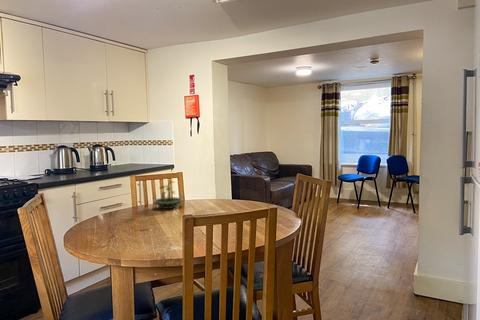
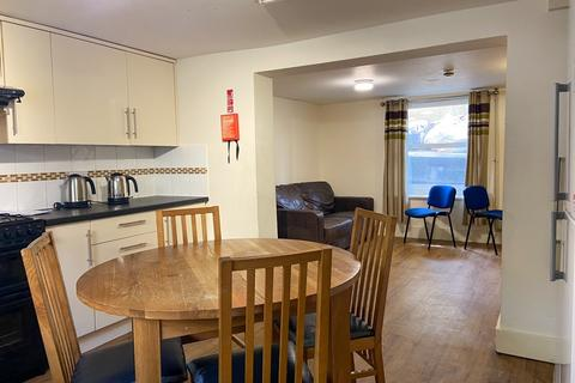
- terrarium [152,176,184,210]
